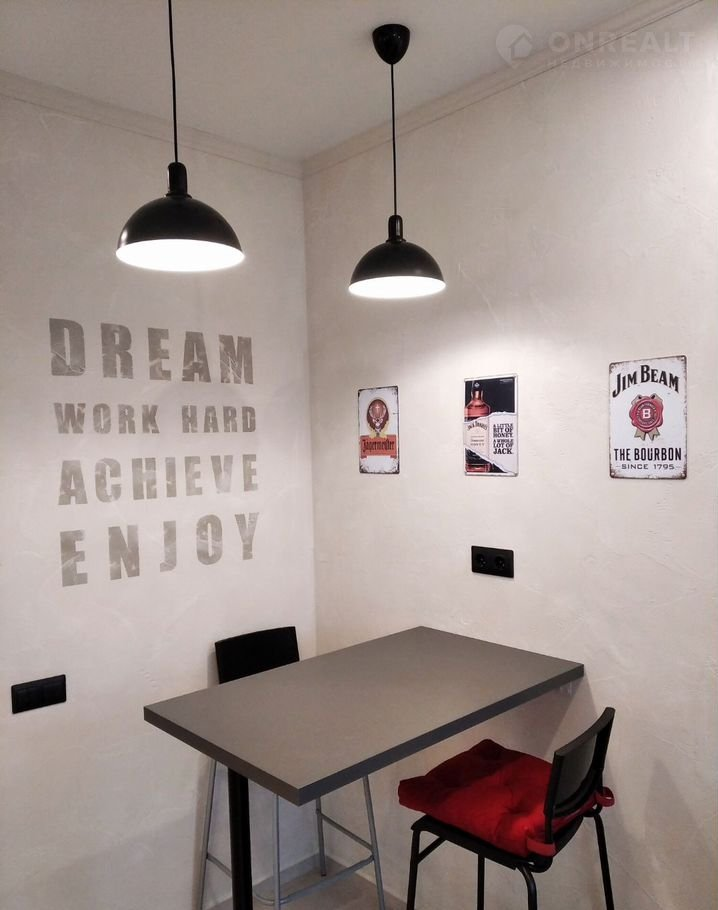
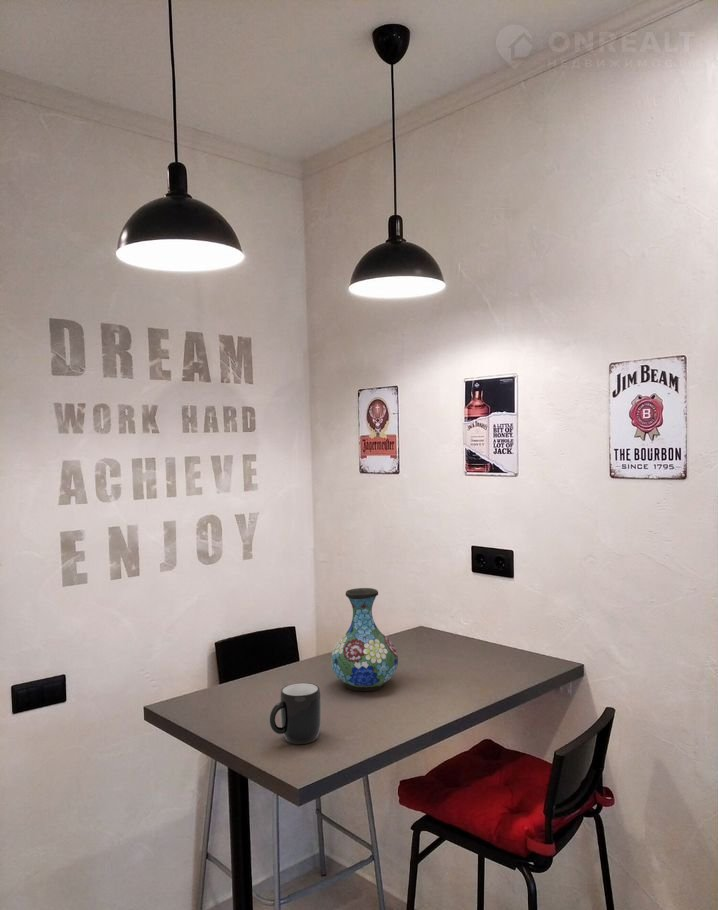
+ vase [330,587,399,692]
+ mug [269,682,322,745]
